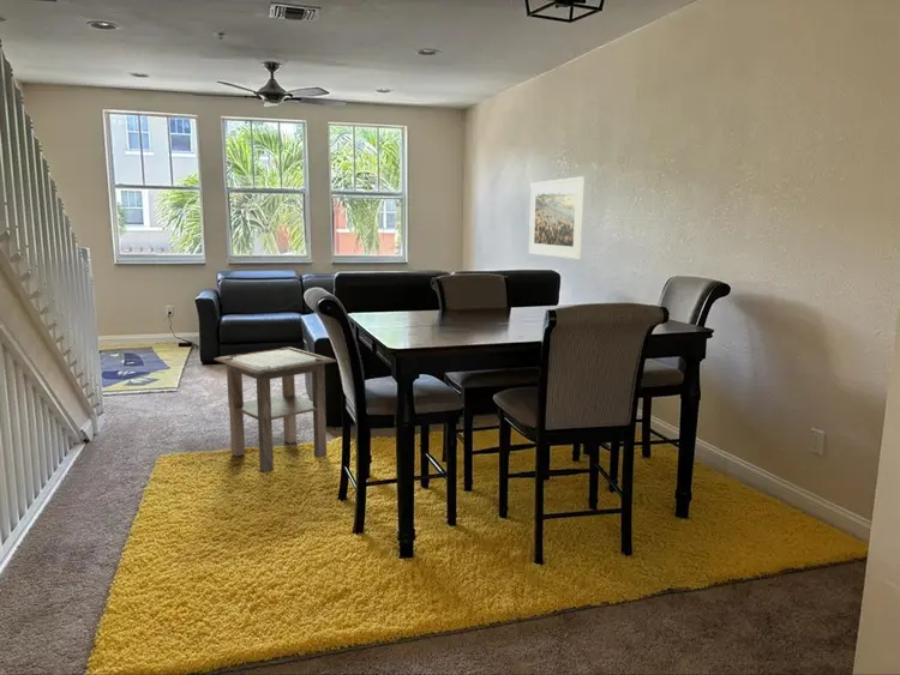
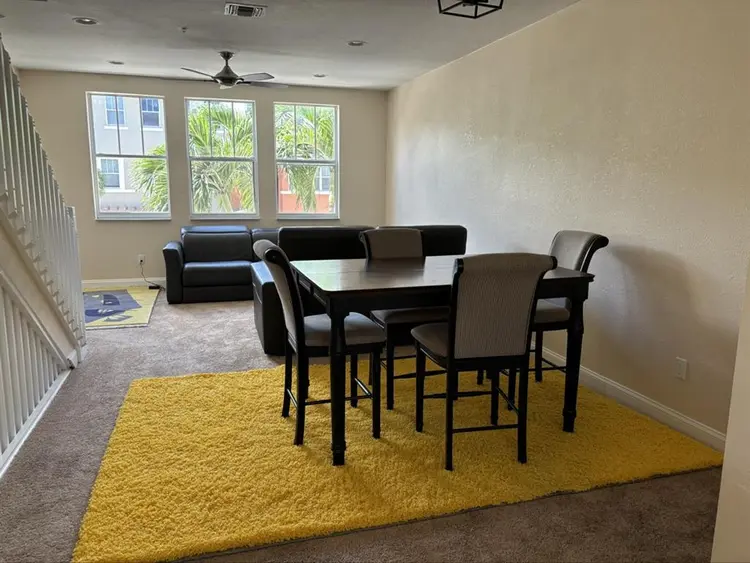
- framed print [528,175,586,260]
- side table [212,346,338,474]
